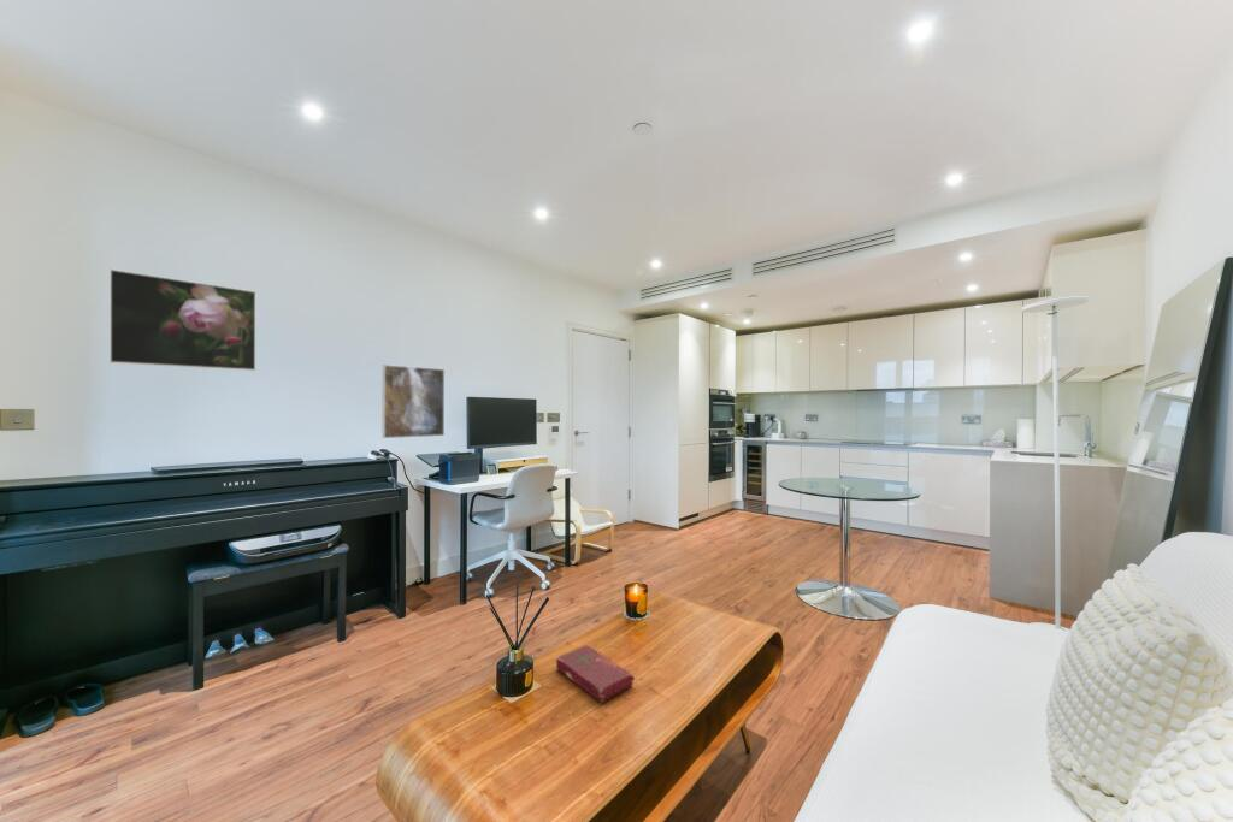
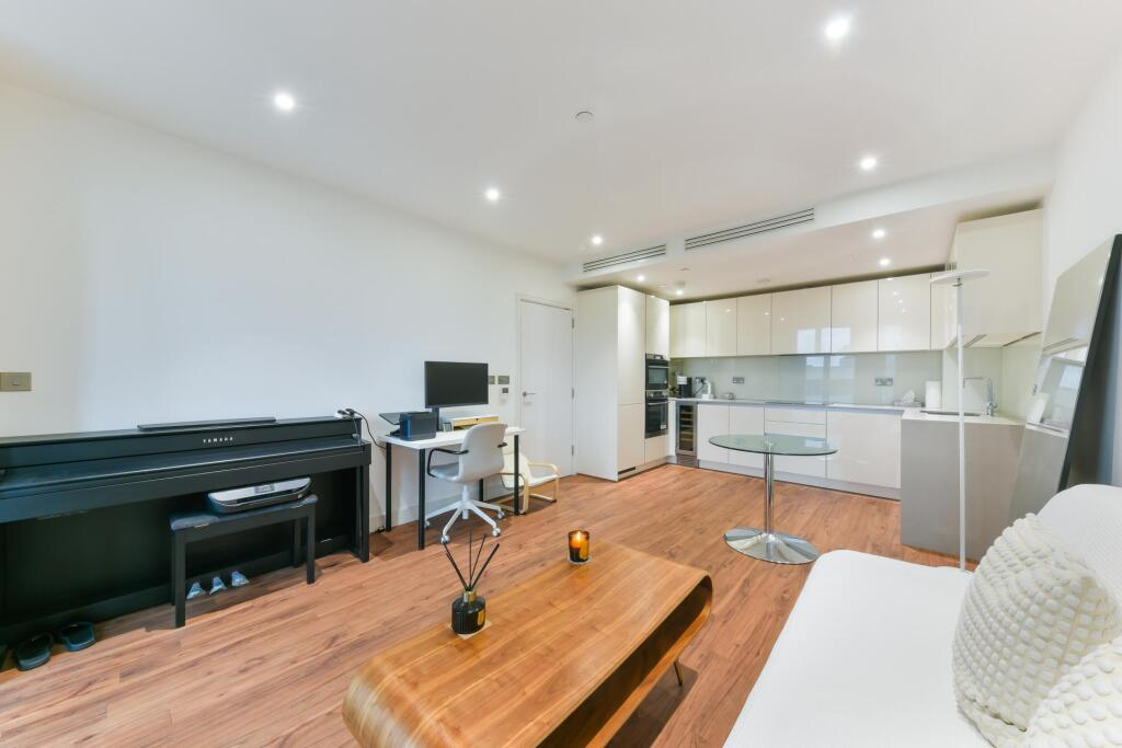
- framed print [382,363,446,439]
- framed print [108,268,256,372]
- book [555,644,636,704]
